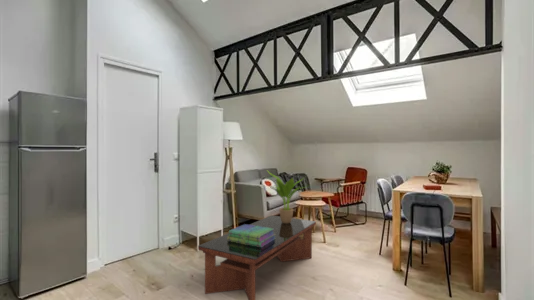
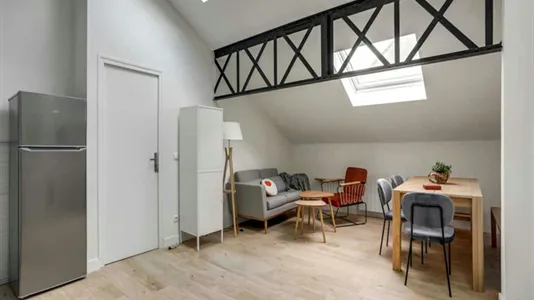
- potted plant [266,170,310,223]
- stack of books [227,223,276,247]
- coffee table [197,214,317,300]
